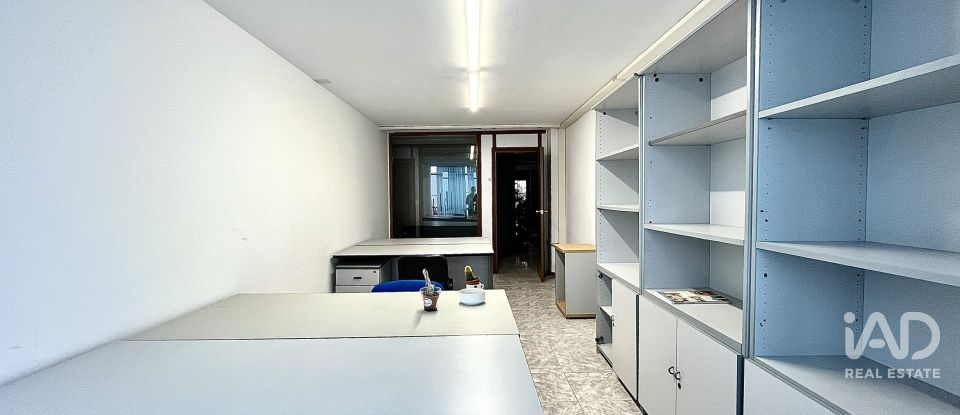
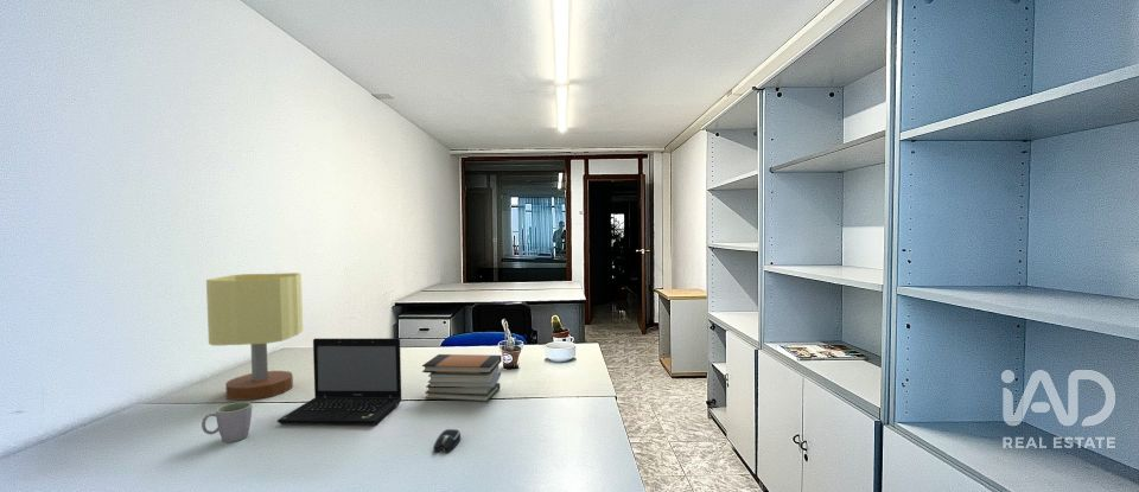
+ table lamp [205,271,304,402]
+ computer mouse [433,428,462,453]
+ mug [201,401,254,443]
+ laptop [276,337,403,426]
+ book stack [421,353,503,403]
